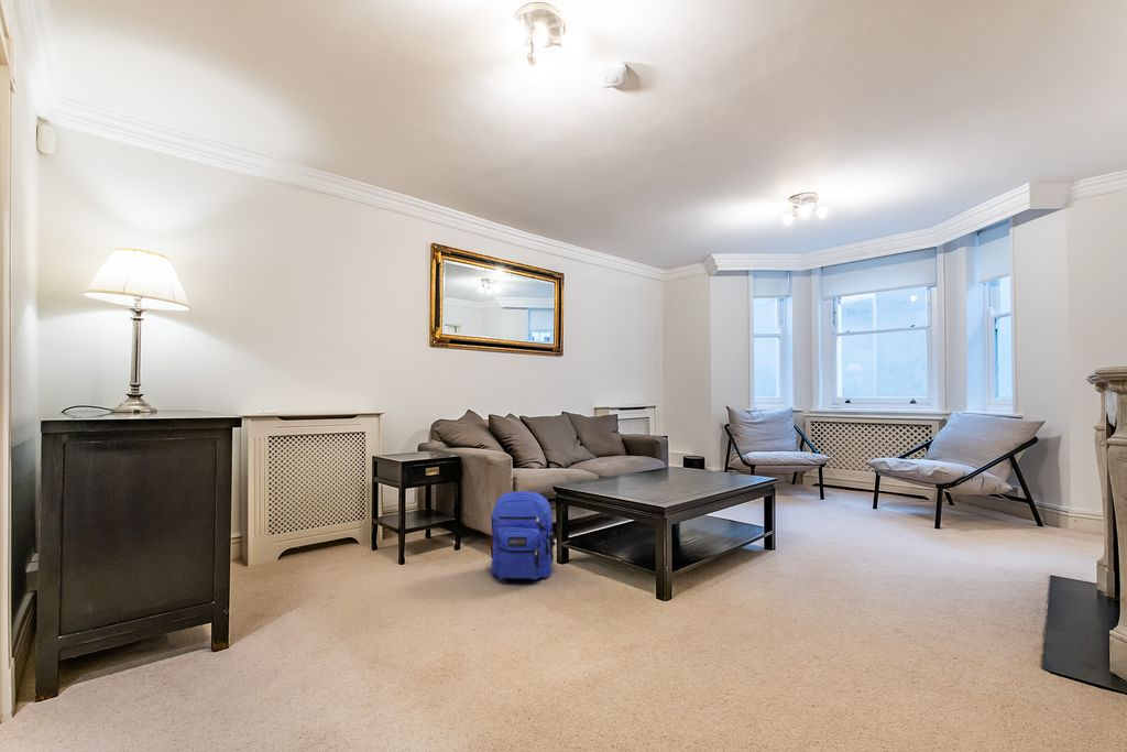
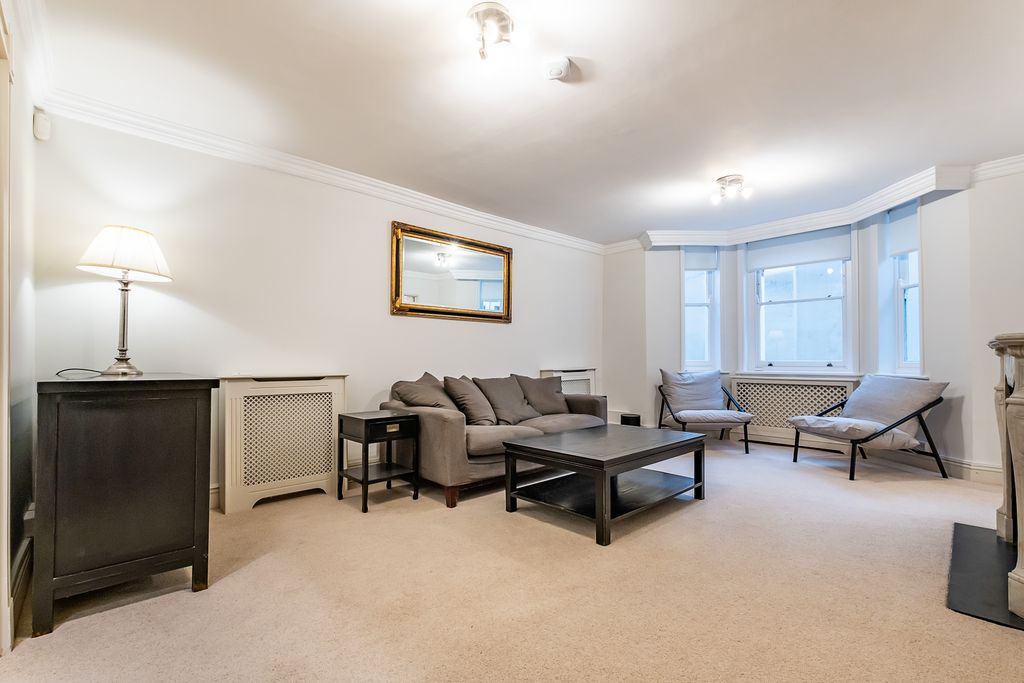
- backpack [490,490,557,581]
